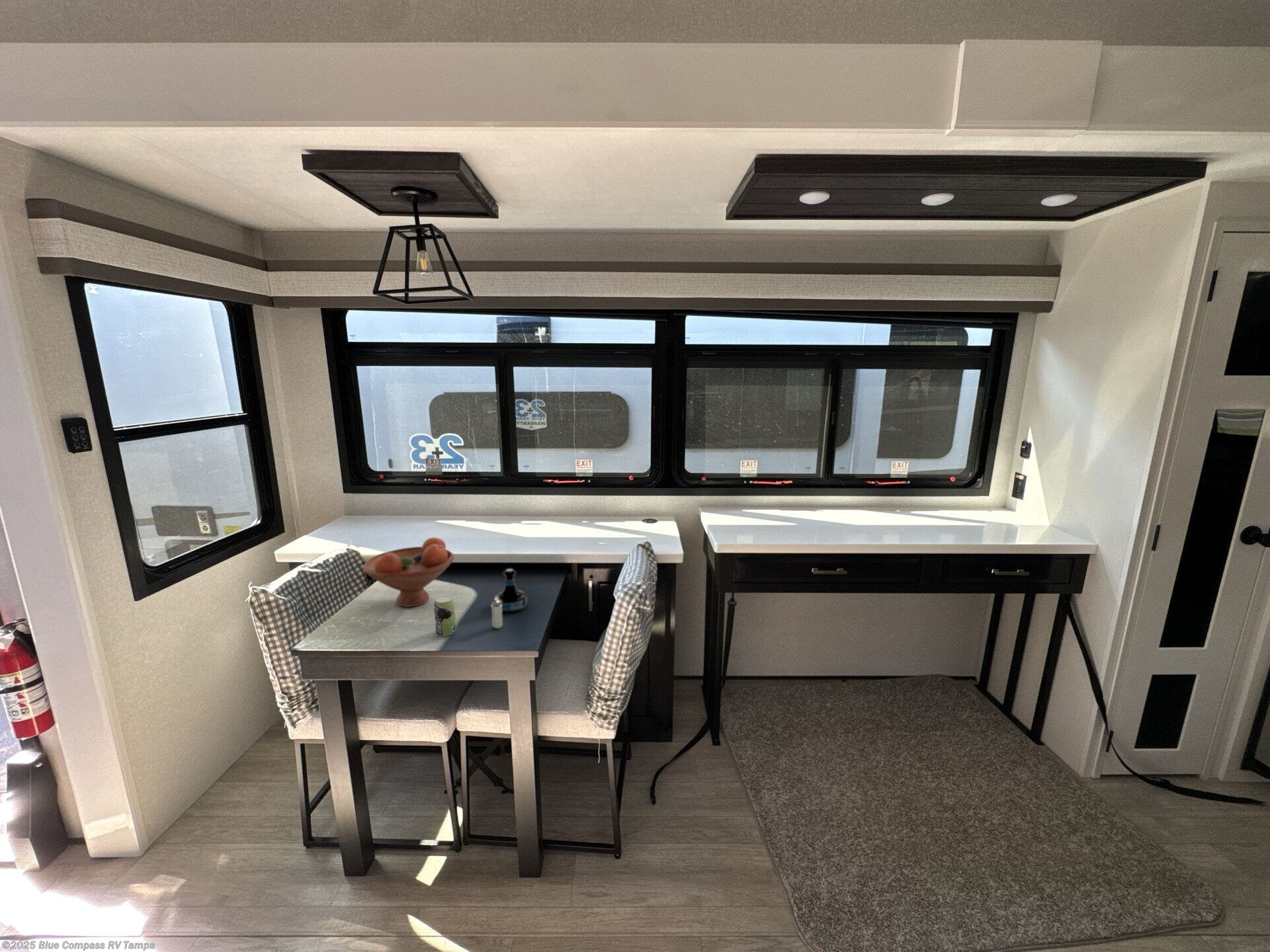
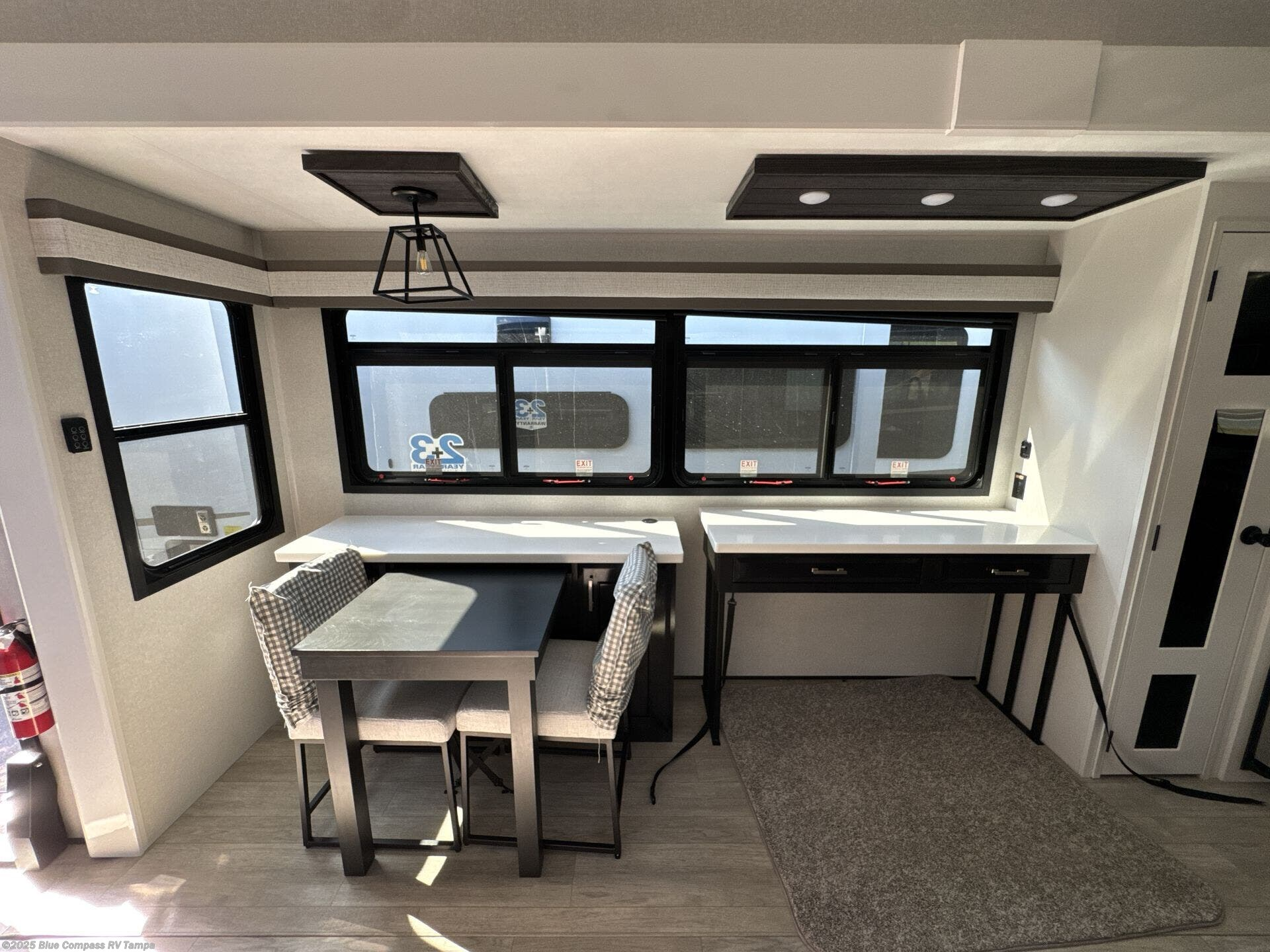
- shaker [490,598,503,629]
- tequila bottle [493,568,527,614]
- fruit bowl [362,537,455,608]
- beverage can [433,596,456,637]
